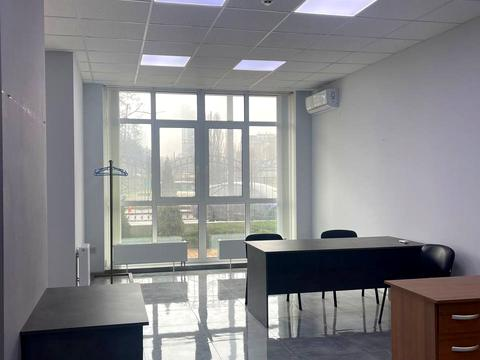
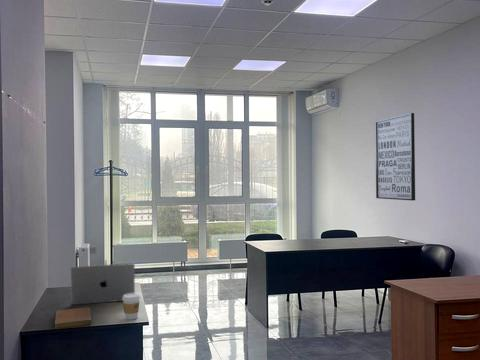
+ wall art [374,112,416,201]
+ notebook [54,306,93,330]
+ laptop [70,262,136,306]
+ coffee cup [122,293,141,321]
